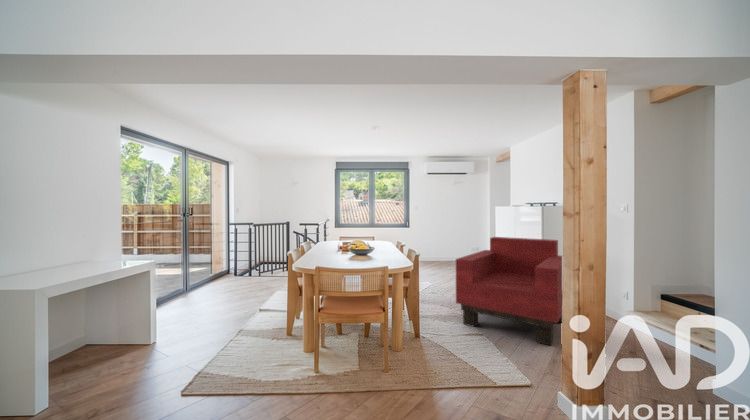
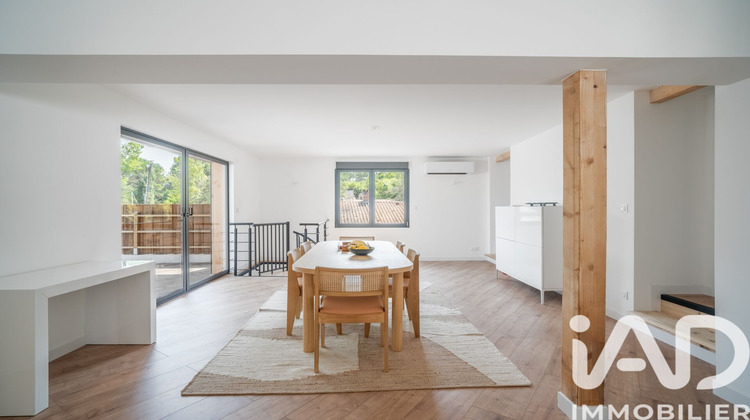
- armchair [455,236,563,347]
